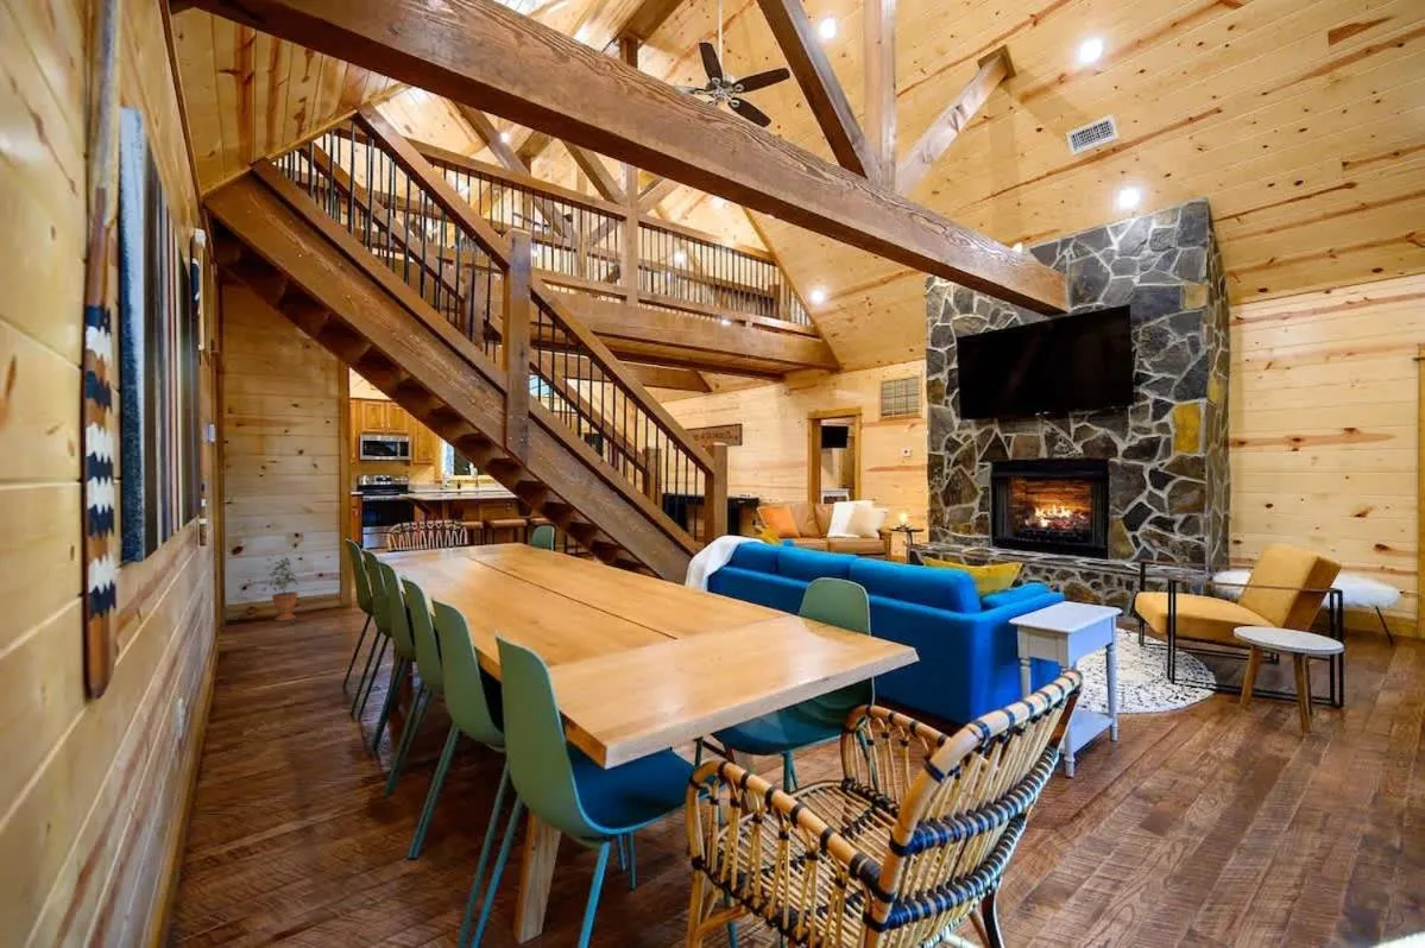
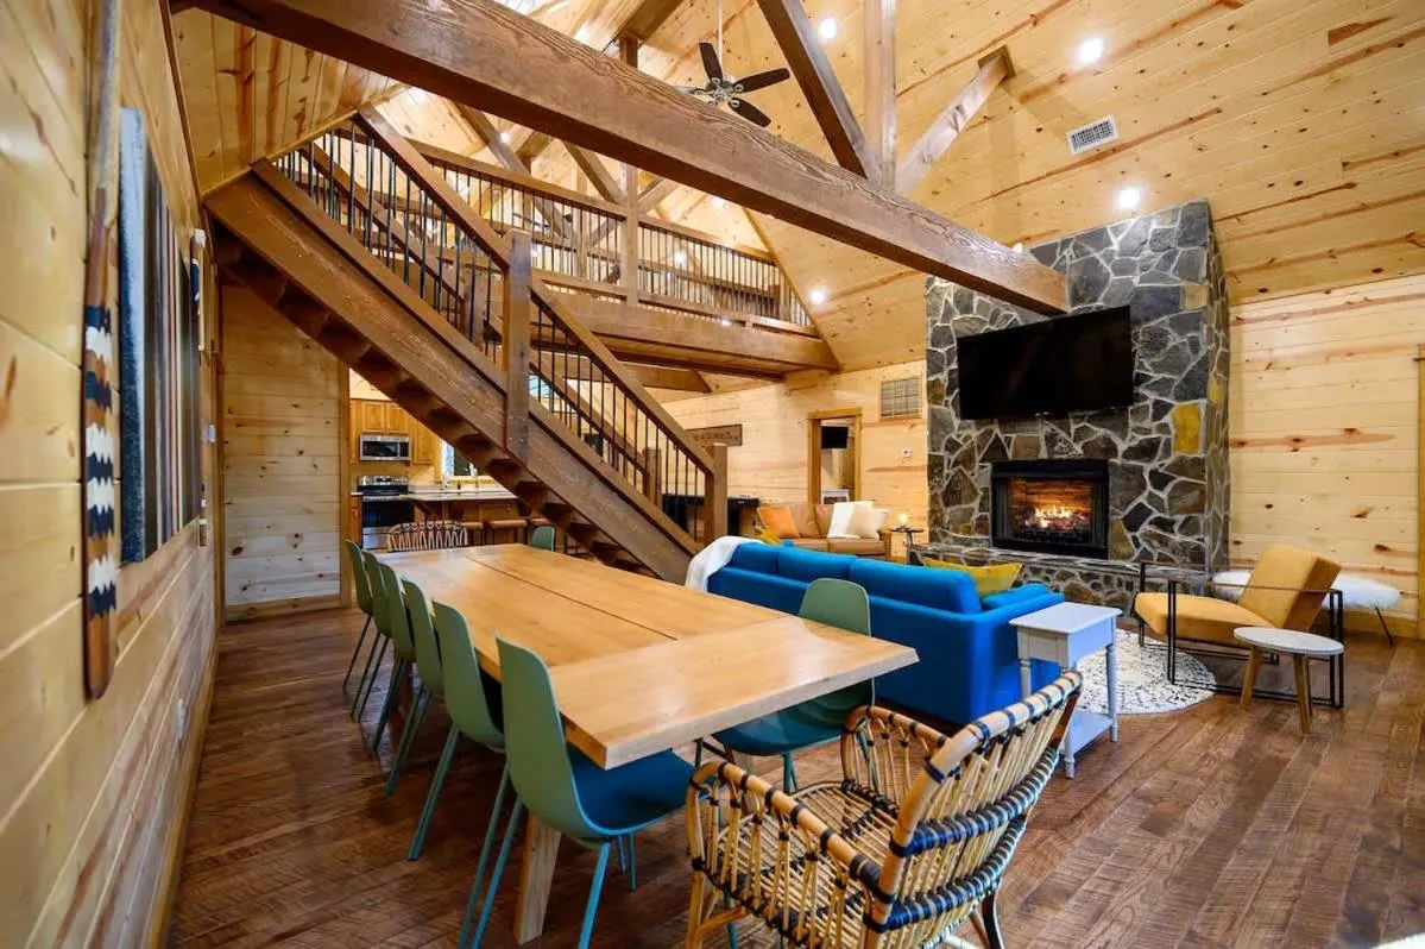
- potted plant [265,555,299,622]
